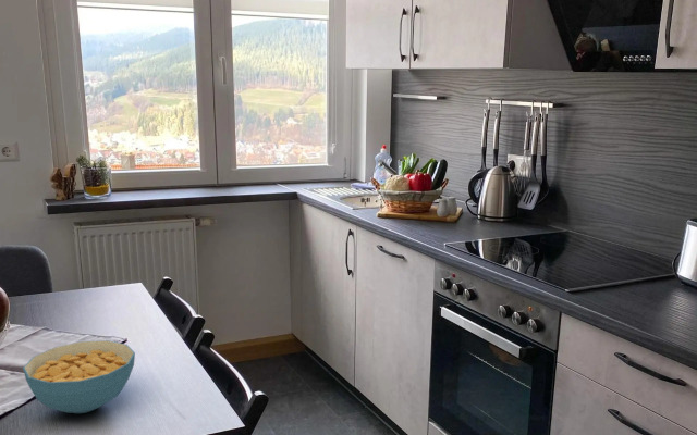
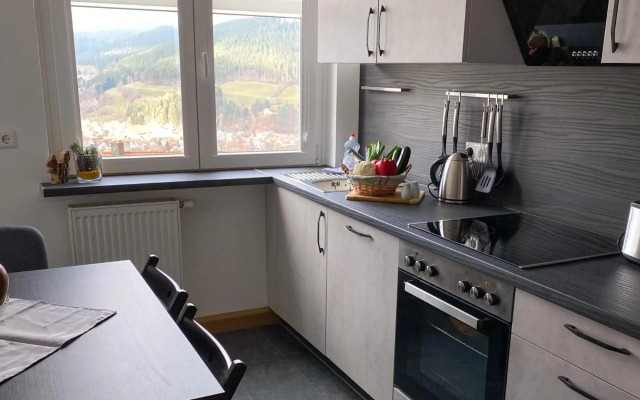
- cereal bowl [22,339,136,414]
